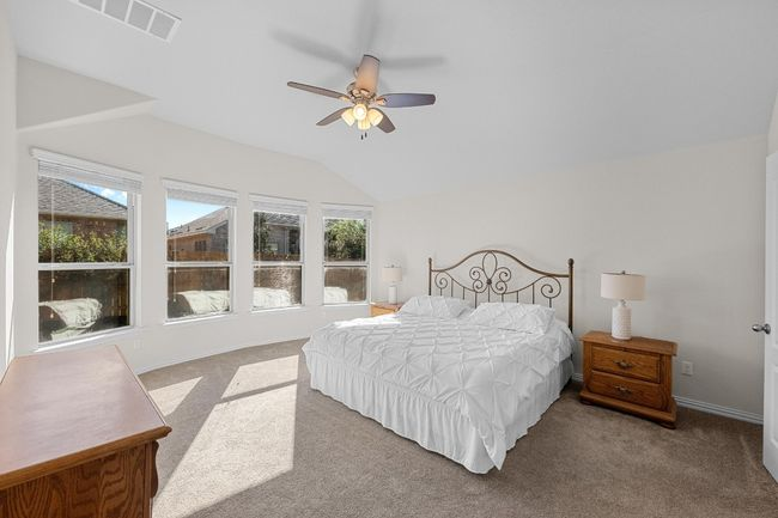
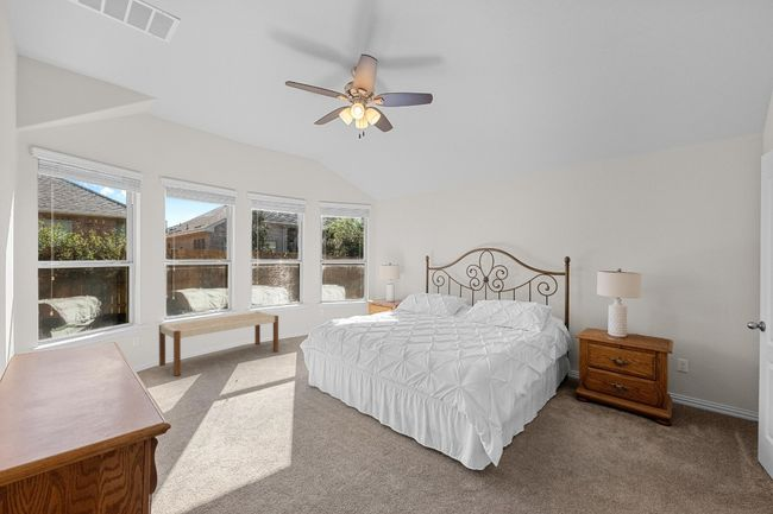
+ bench [158,311,279,377]
